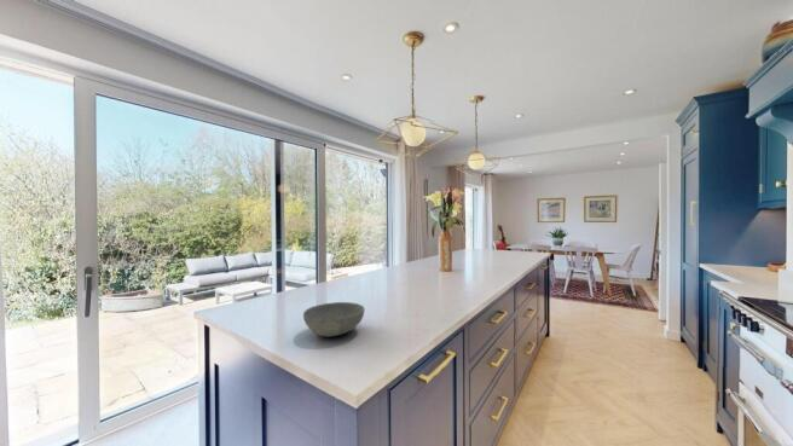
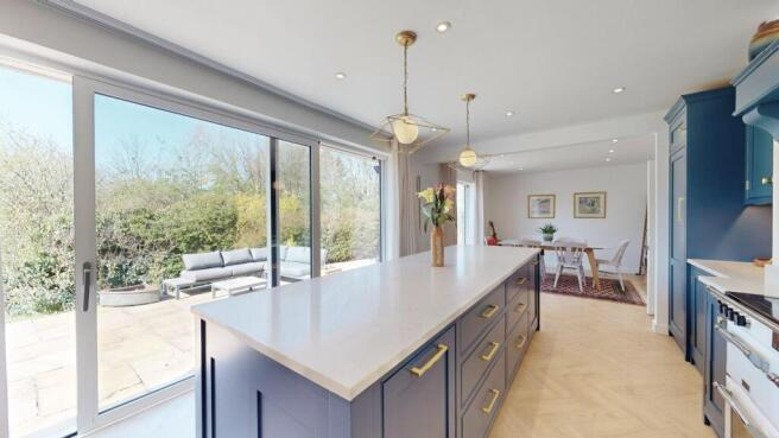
- bowl [302,301,366,337]
